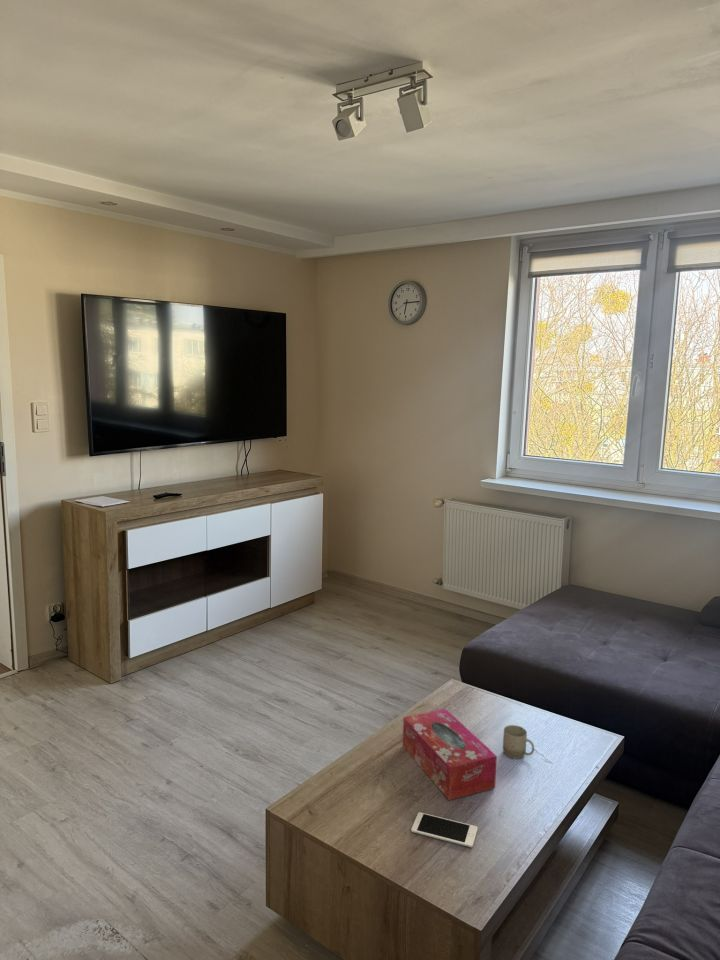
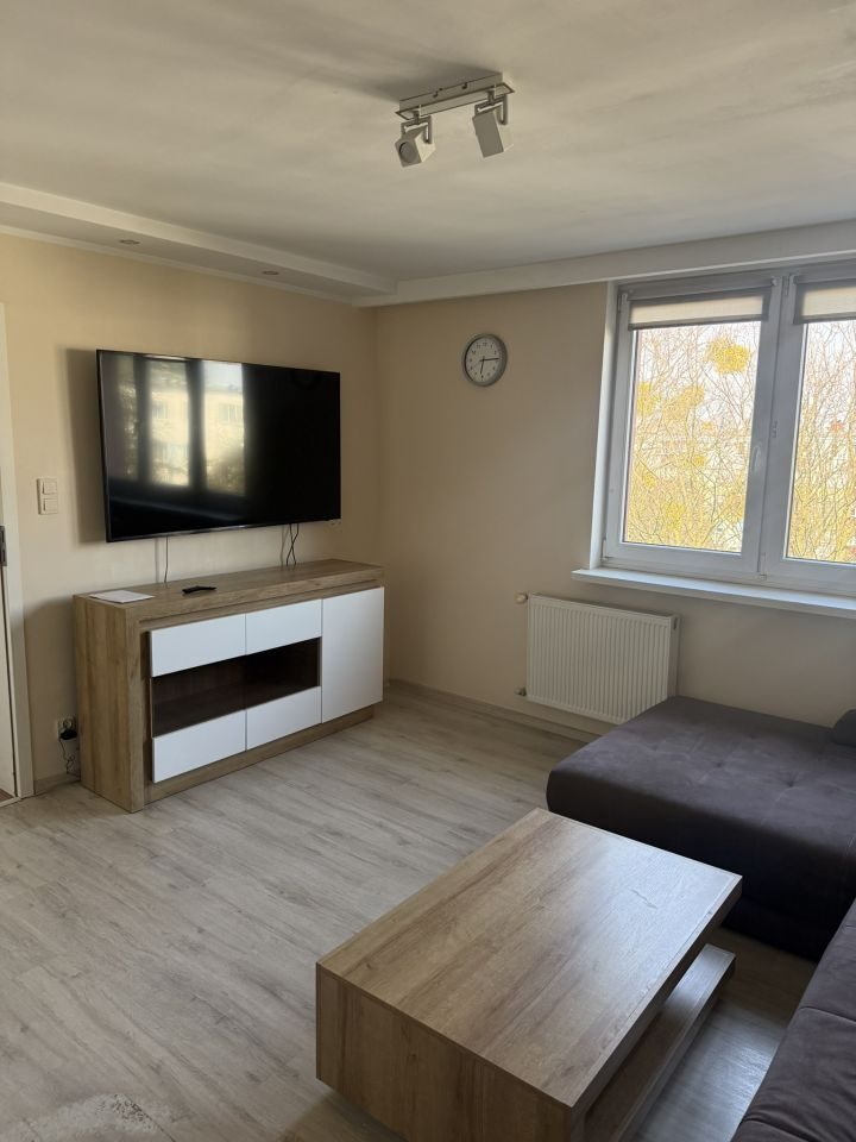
- cup [502,724,535,760]
- cell phone [410,811,479,848]
- tissue box [402,708,498,801]
